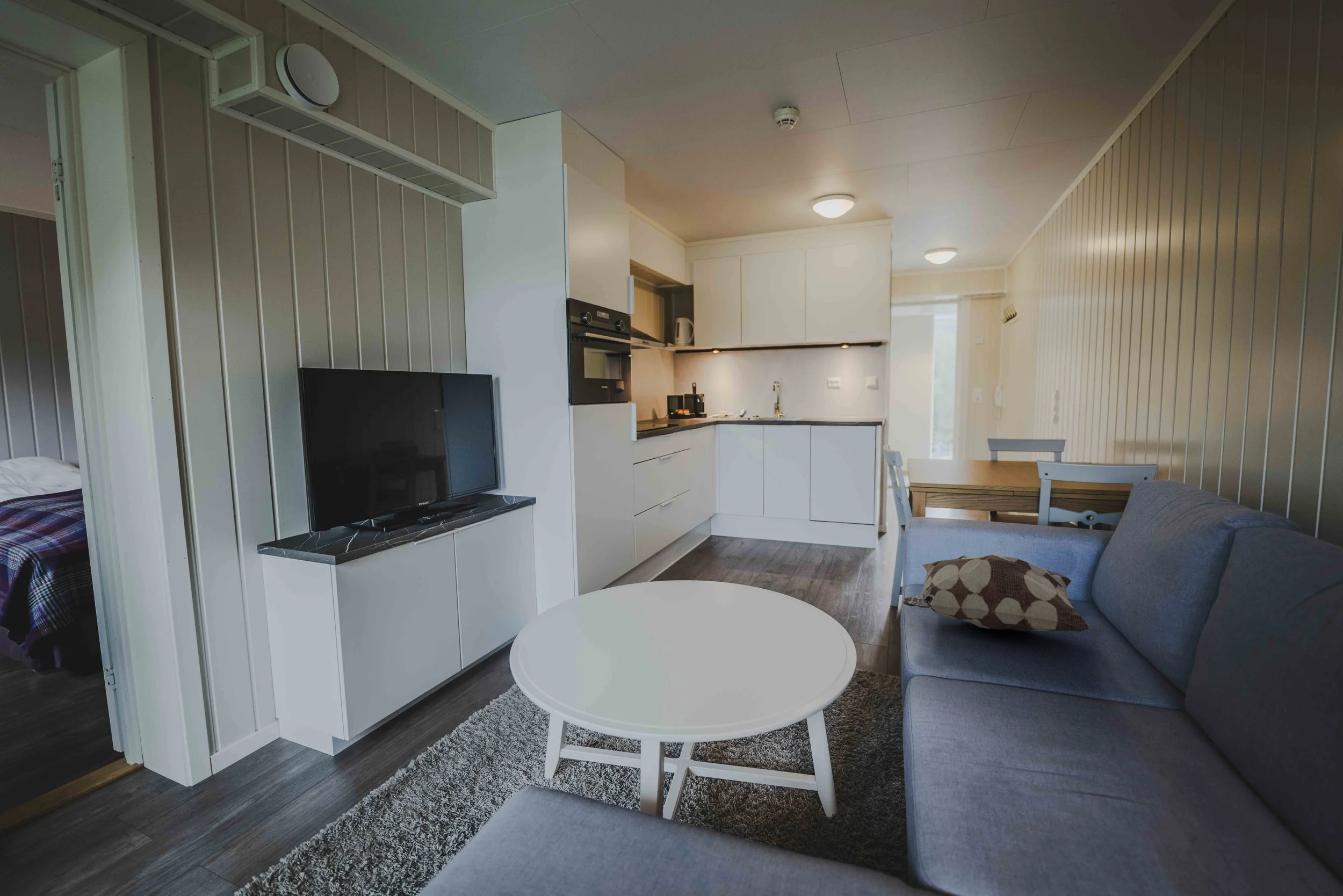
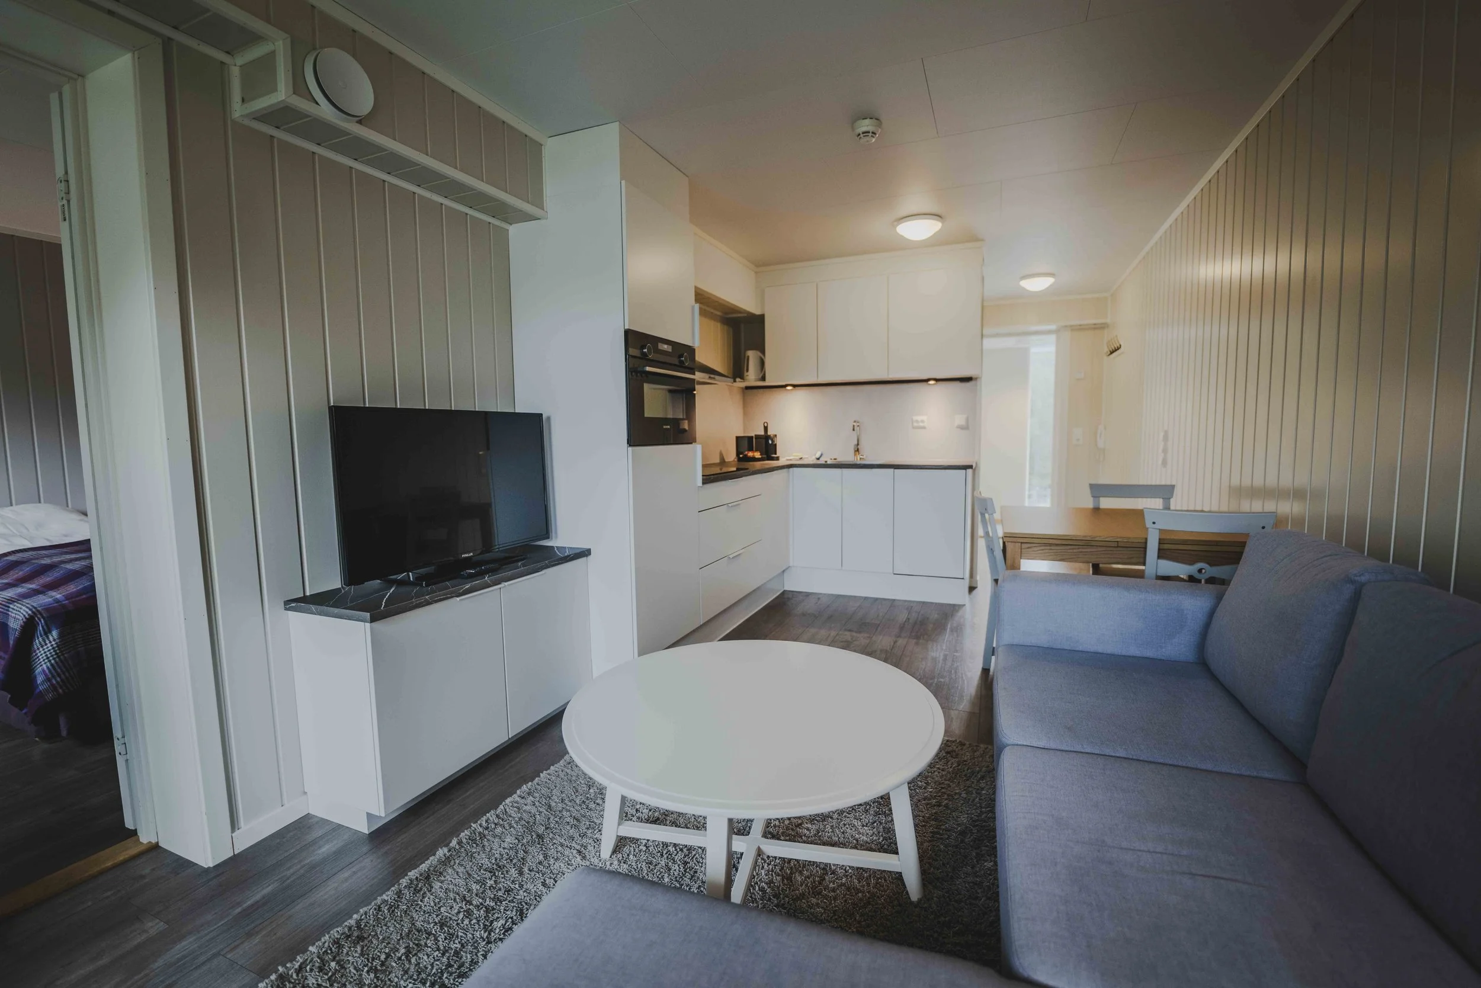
- decorative pillow [902,553,1092,632]
